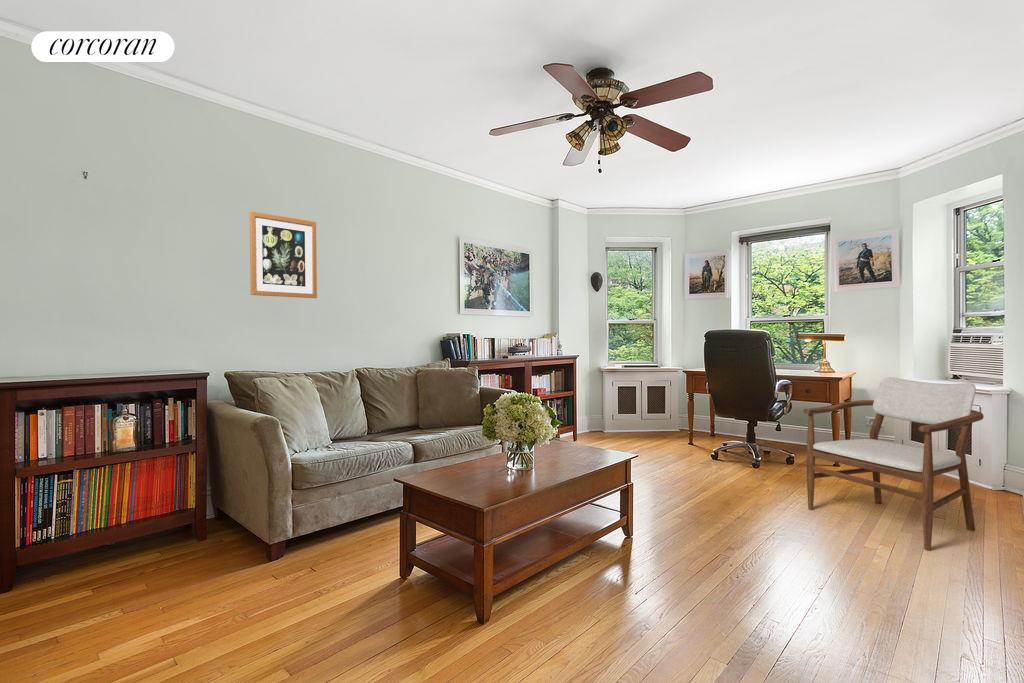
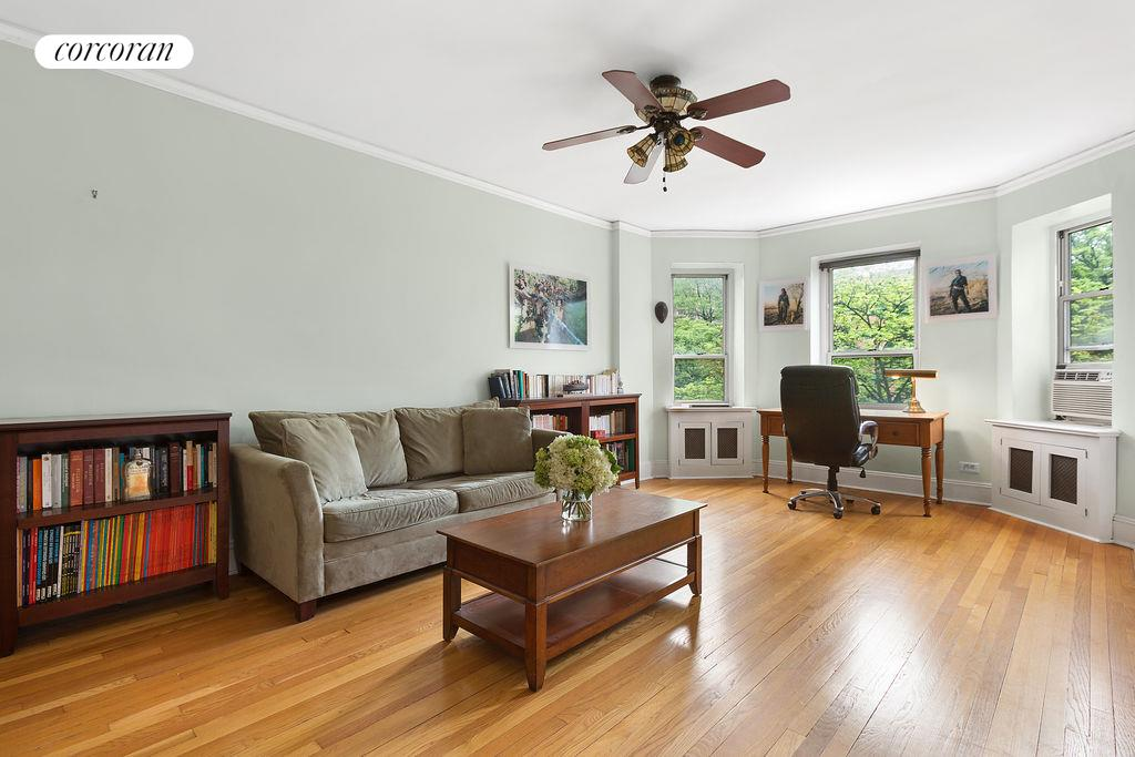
- wall art [249,210,318,299]
- armchair [802,377,985,552]
